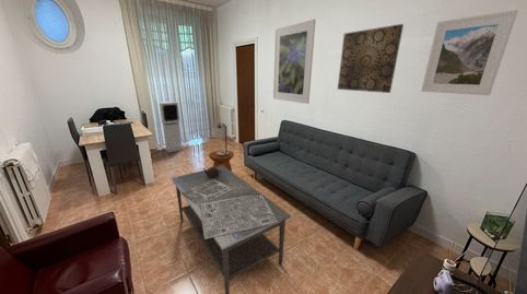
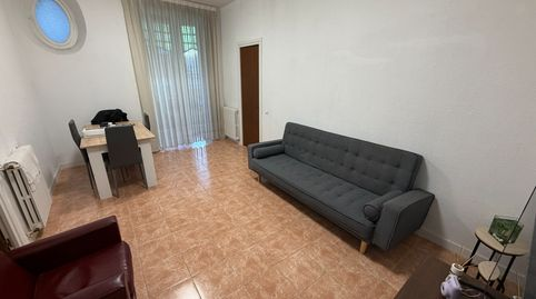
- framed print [272,19,317,105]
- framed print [420,9,519,96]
- side table [208,149,235,173]
- wall art [337,23,405,94]
- air purifier [159,99,184,154]
- lamp [210,121,229,156]
- coffee table [171,166,292,294]
